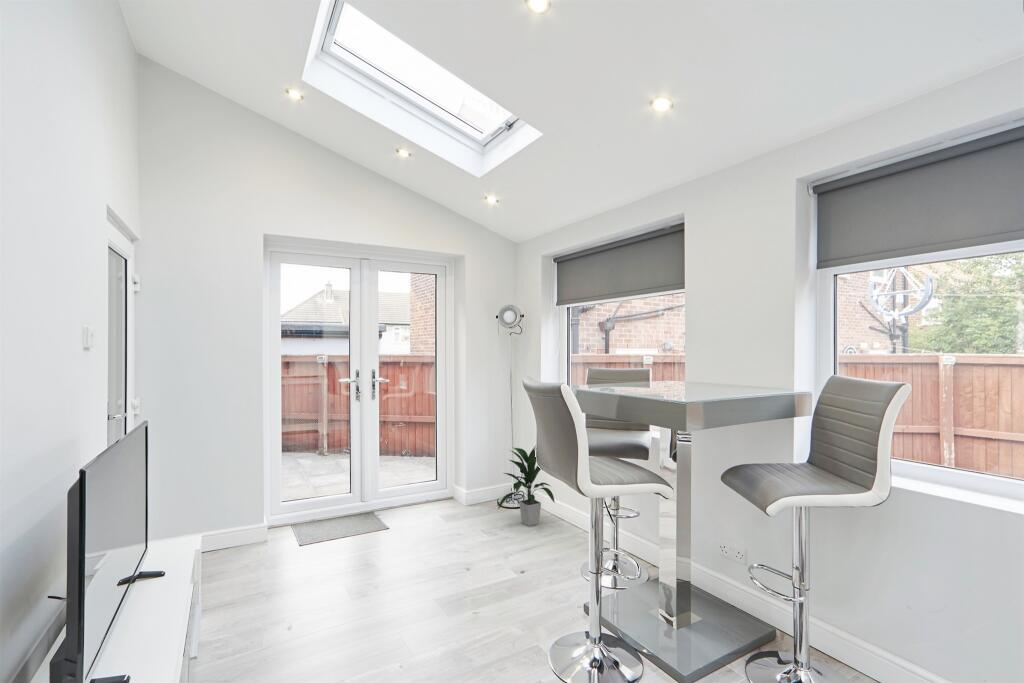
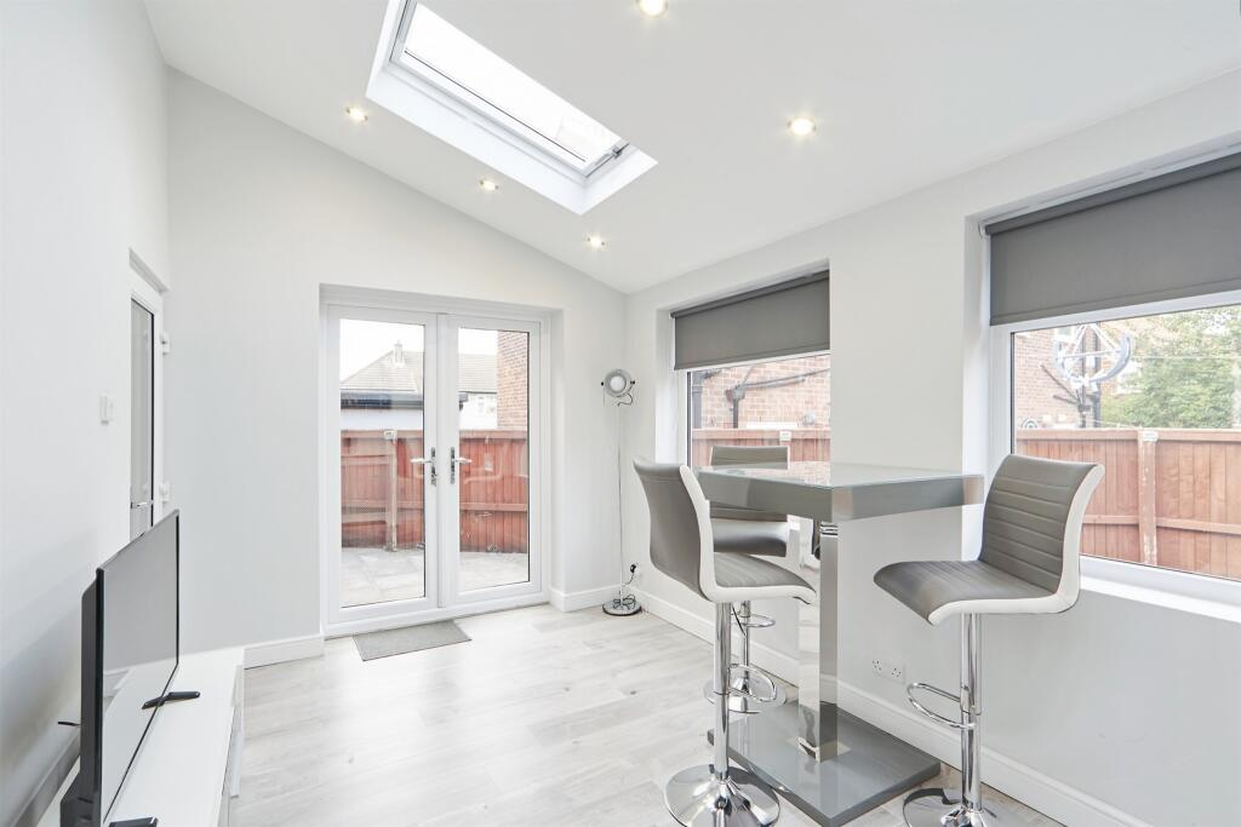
- indoor plant [497,444,556,527]
